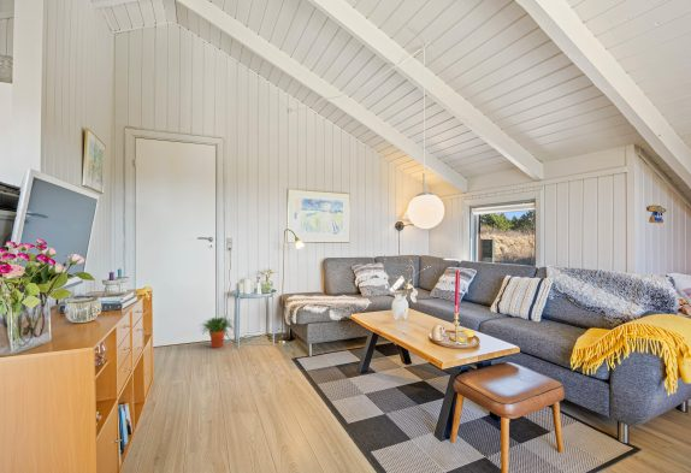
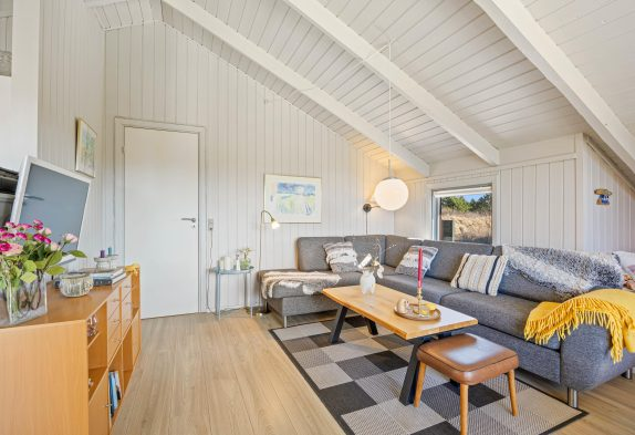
- potted plant [197,315,236,349]
